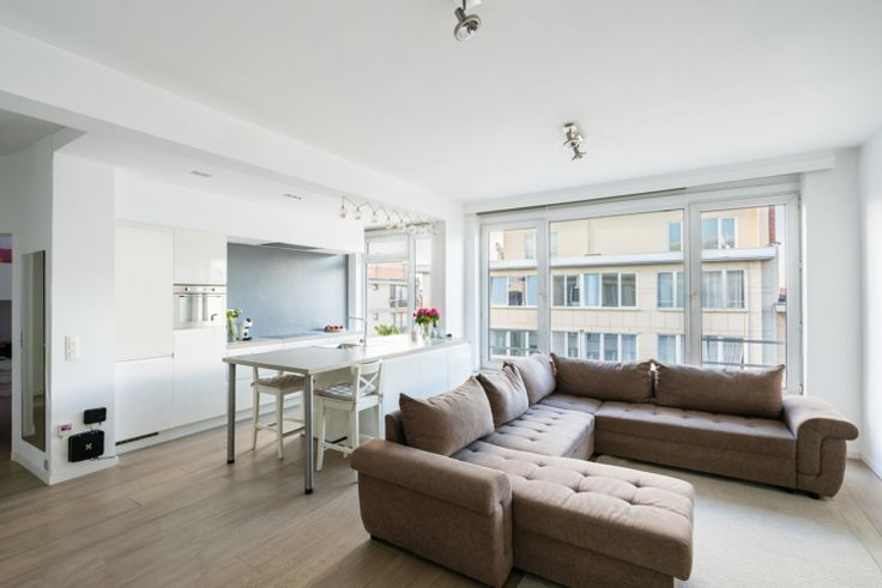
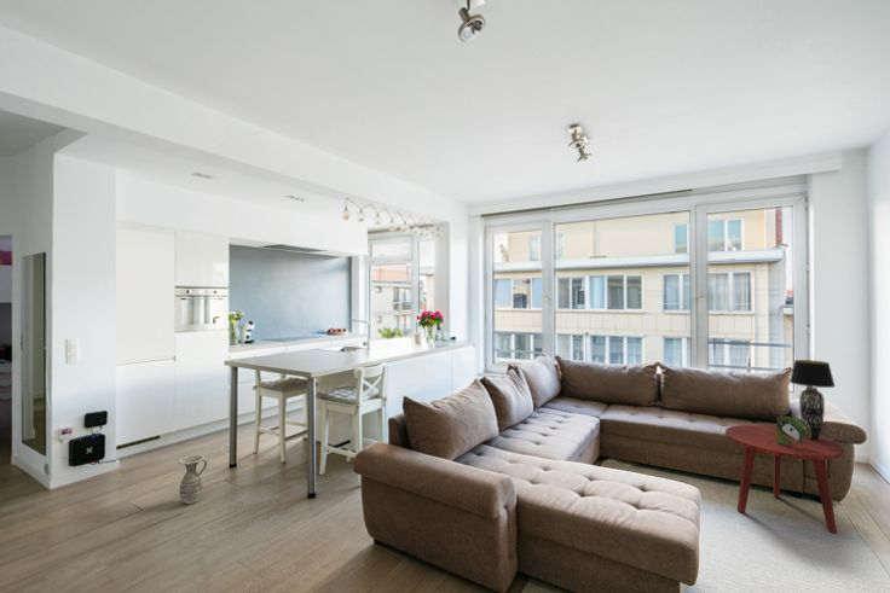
+ side table [724,424,845,535]
+ table lamp [788,359,837,441]
+ ceramic jug [177,454,208,506]
+ succulent plant [775,414,811,447]
